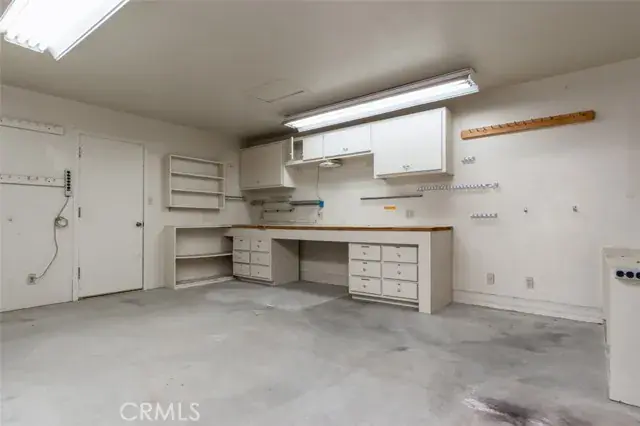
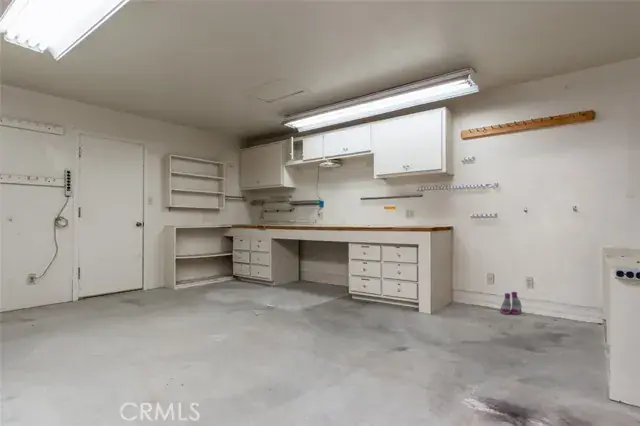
+ boots [500,291,523,316]
